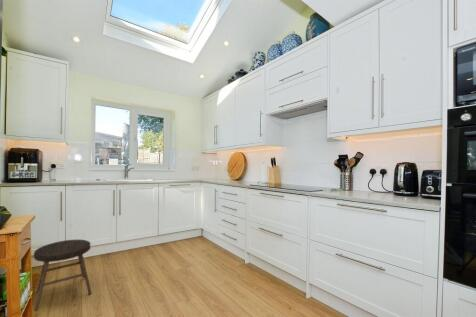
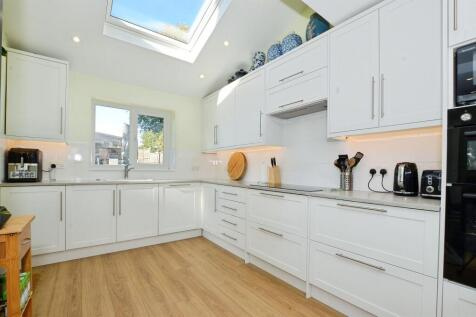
- stool [33,239,93,312]
